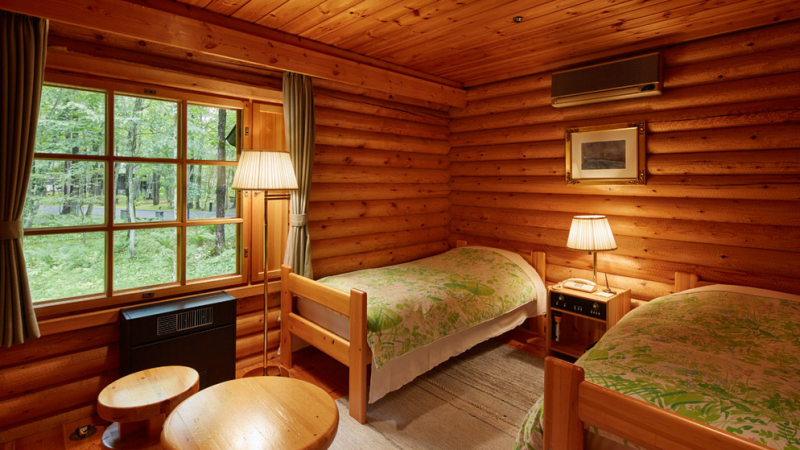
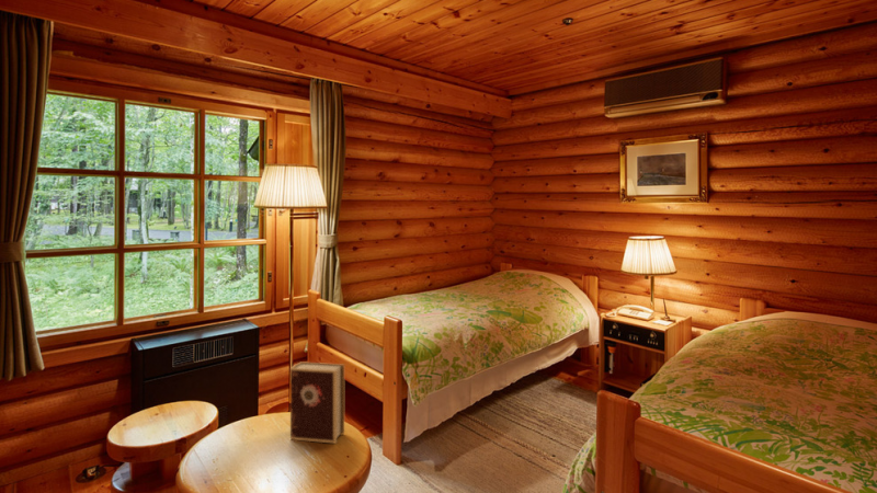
+ book [289,362,345,445]
